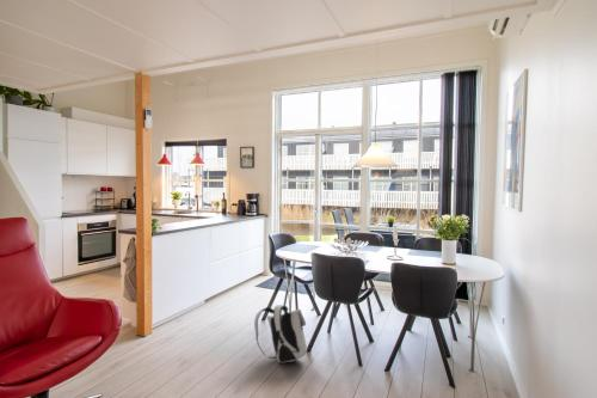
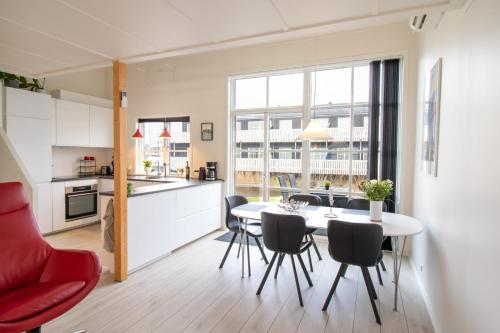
- backpack [253,304,308,363]
